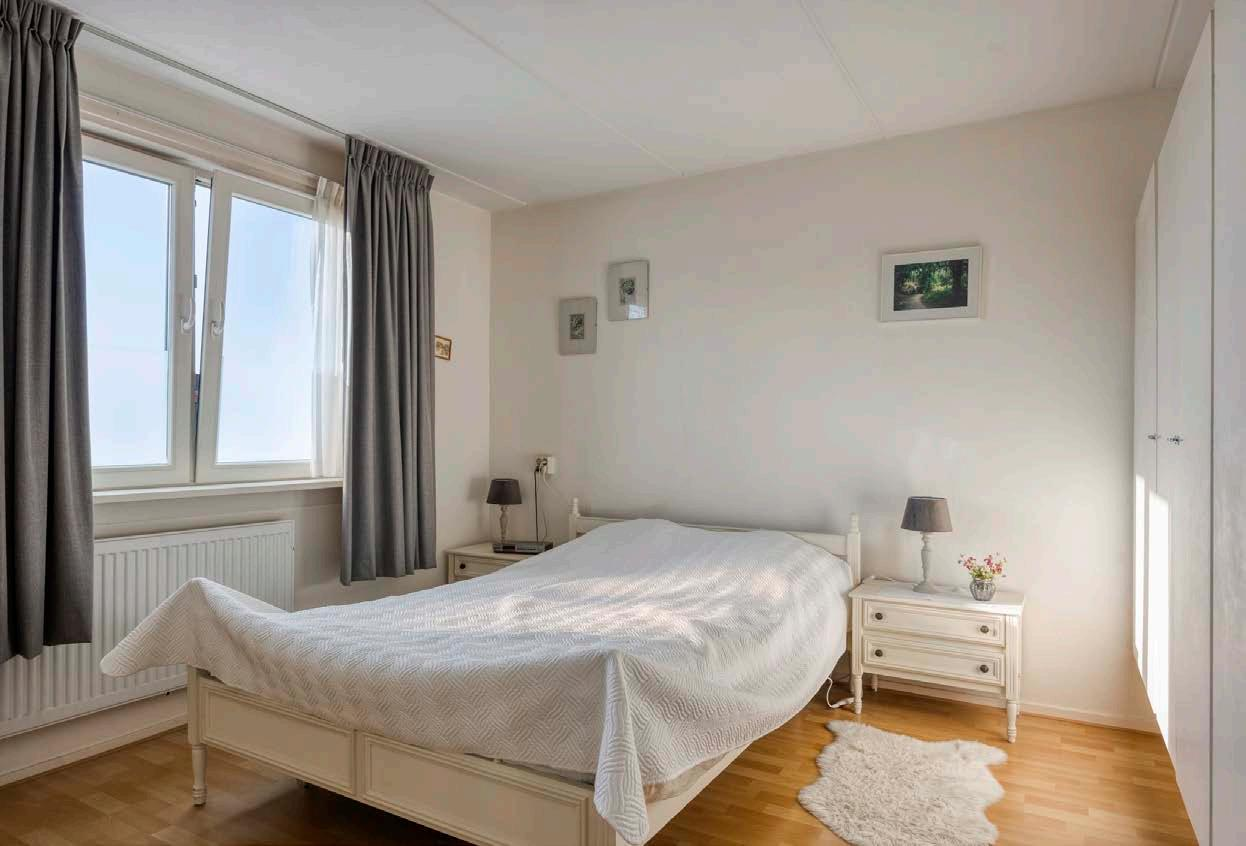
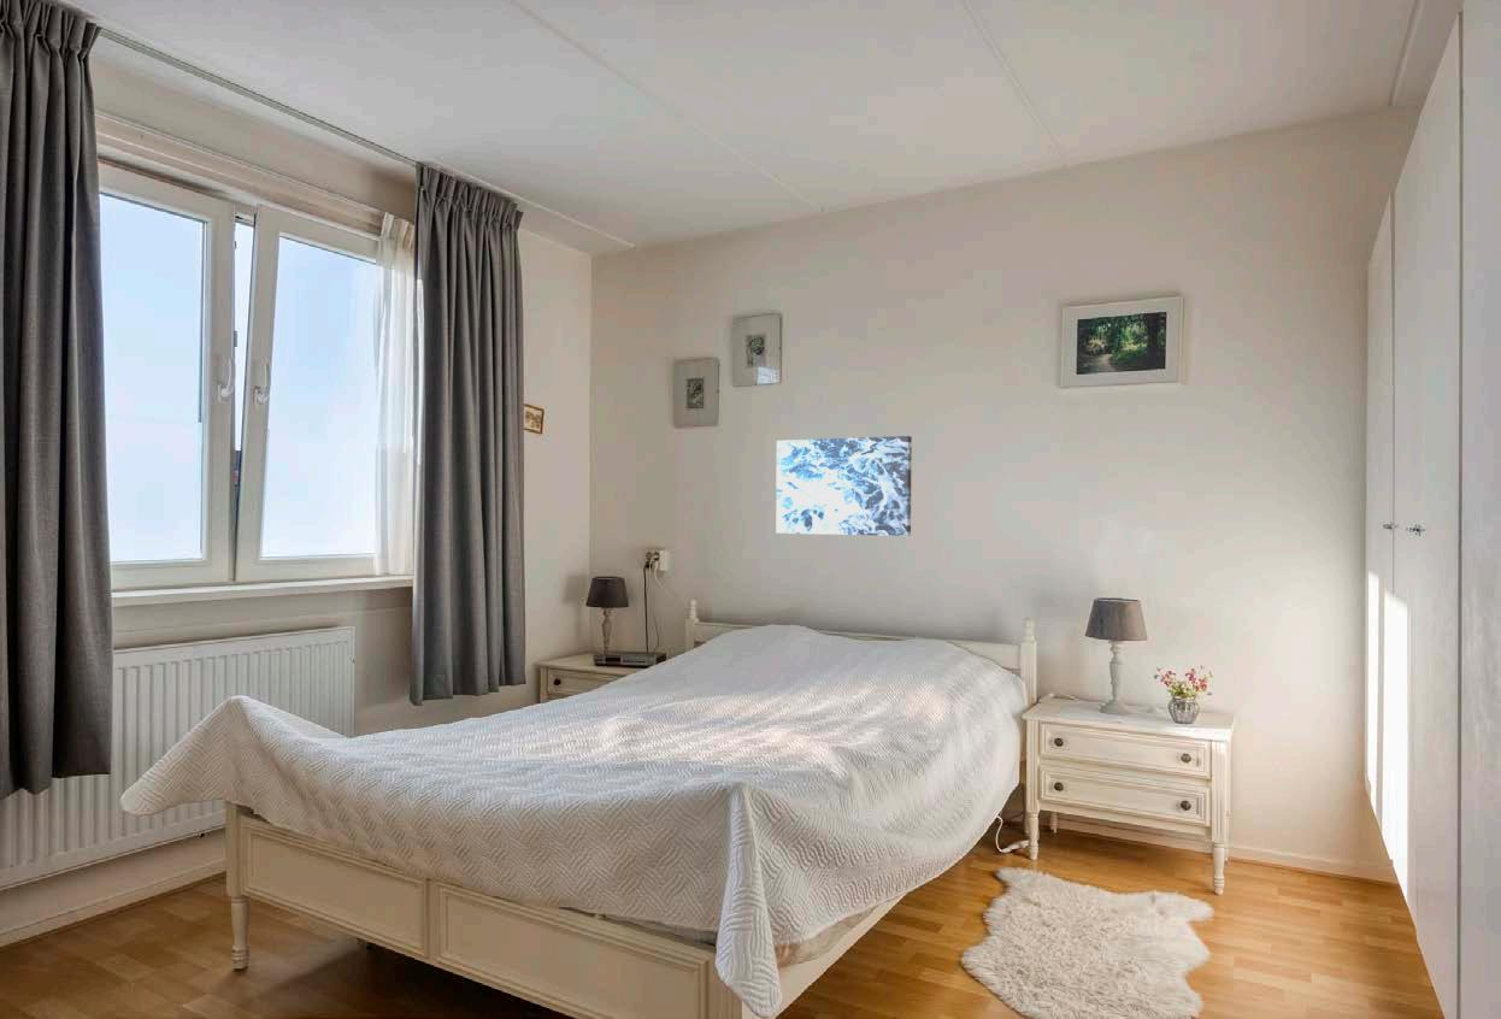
+ wall art [775,435,913,537]
